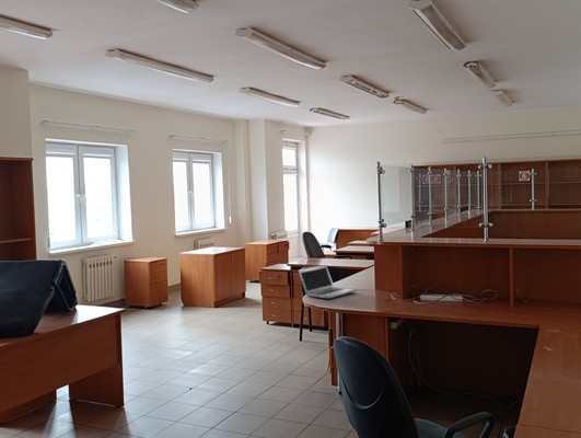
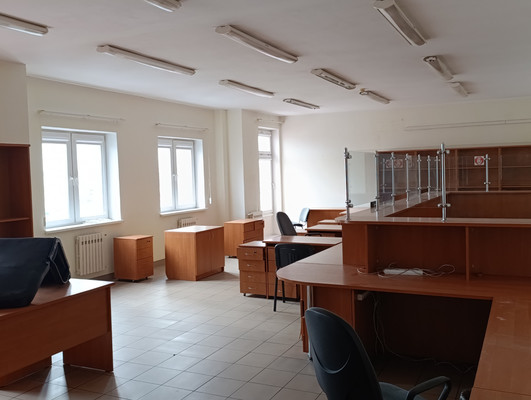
- laptop [298,264,357,299]
